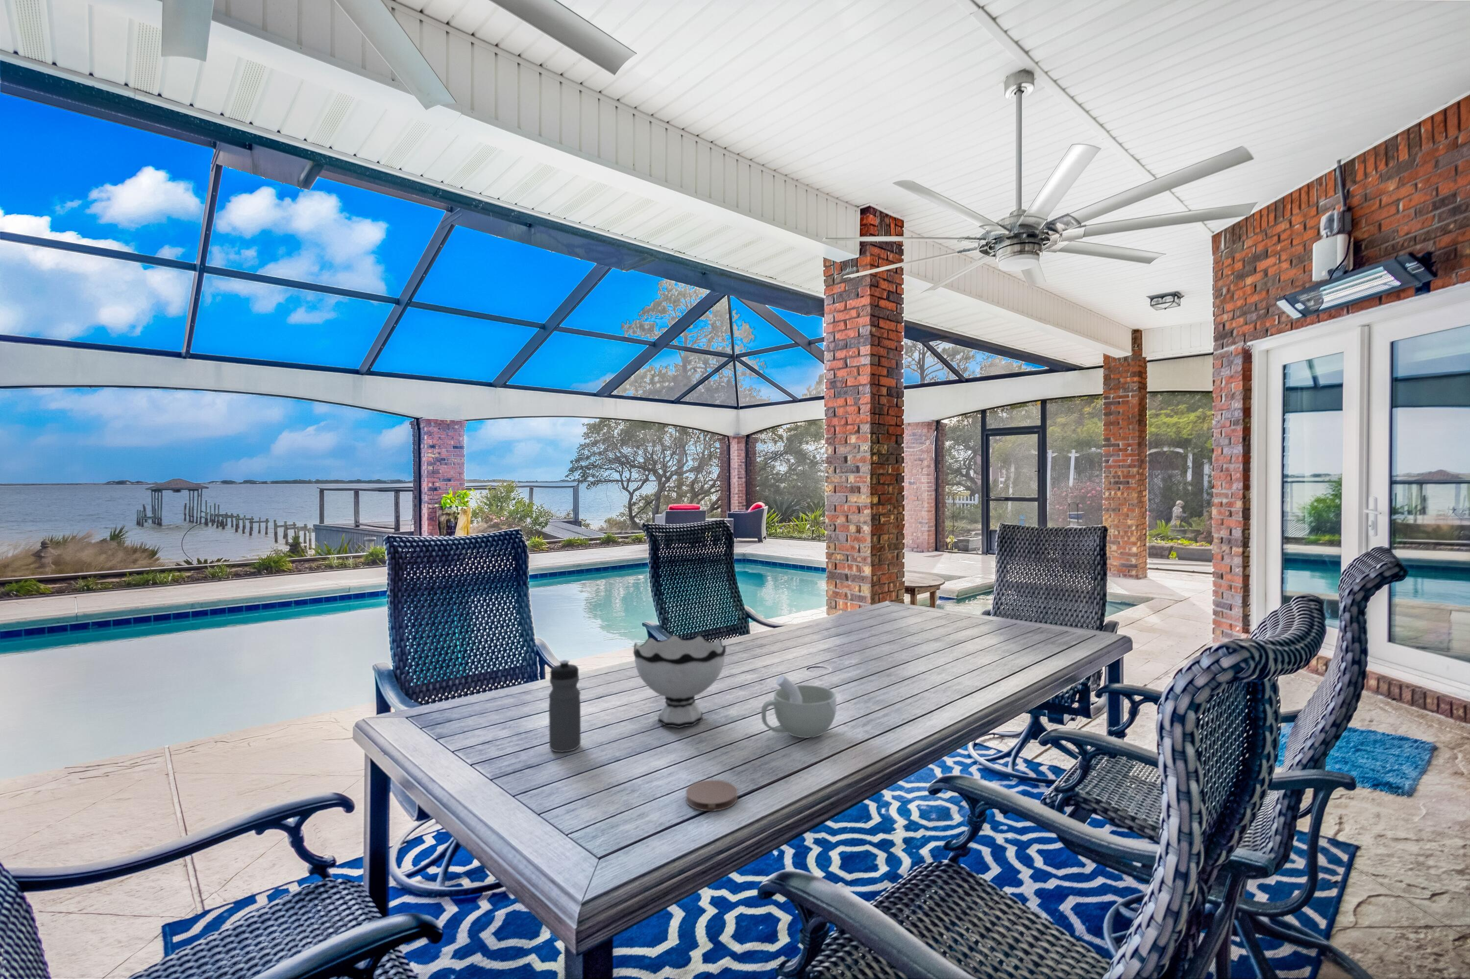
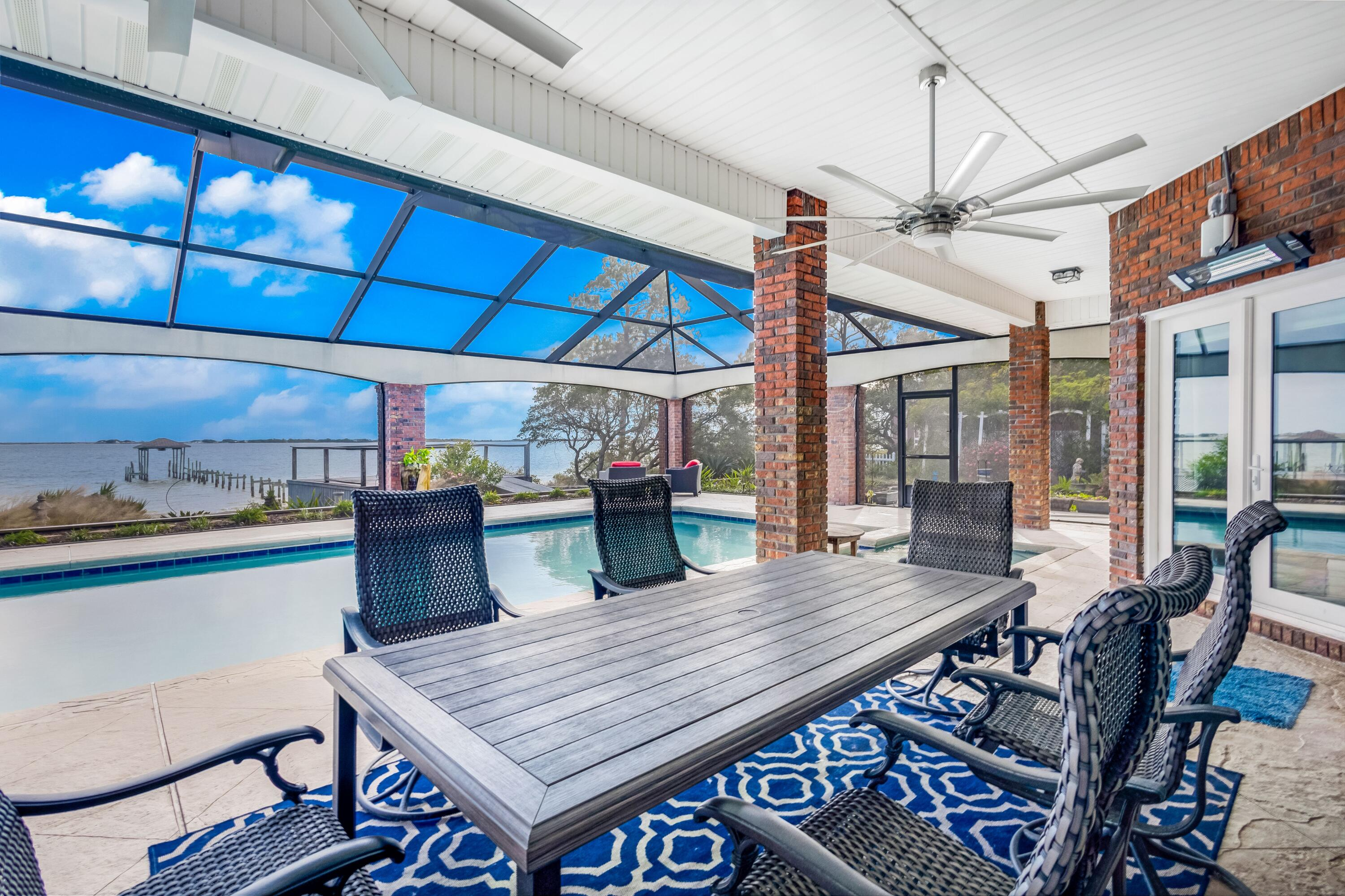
- coaster [685,779,738,812]
- water bottle [549,660,581,753]
- cup [761,674,837,739]
- bowl [633,634,727,729]
